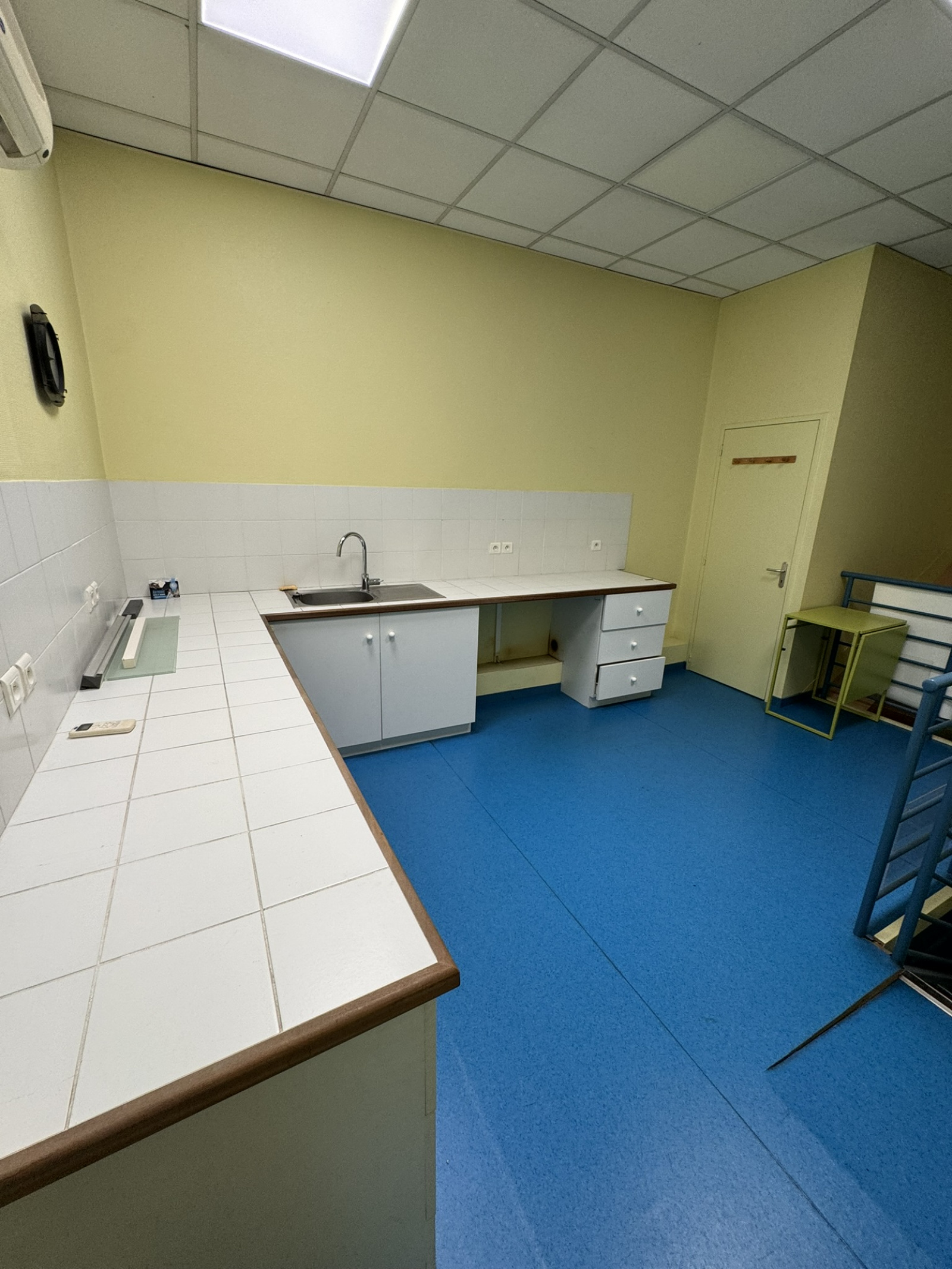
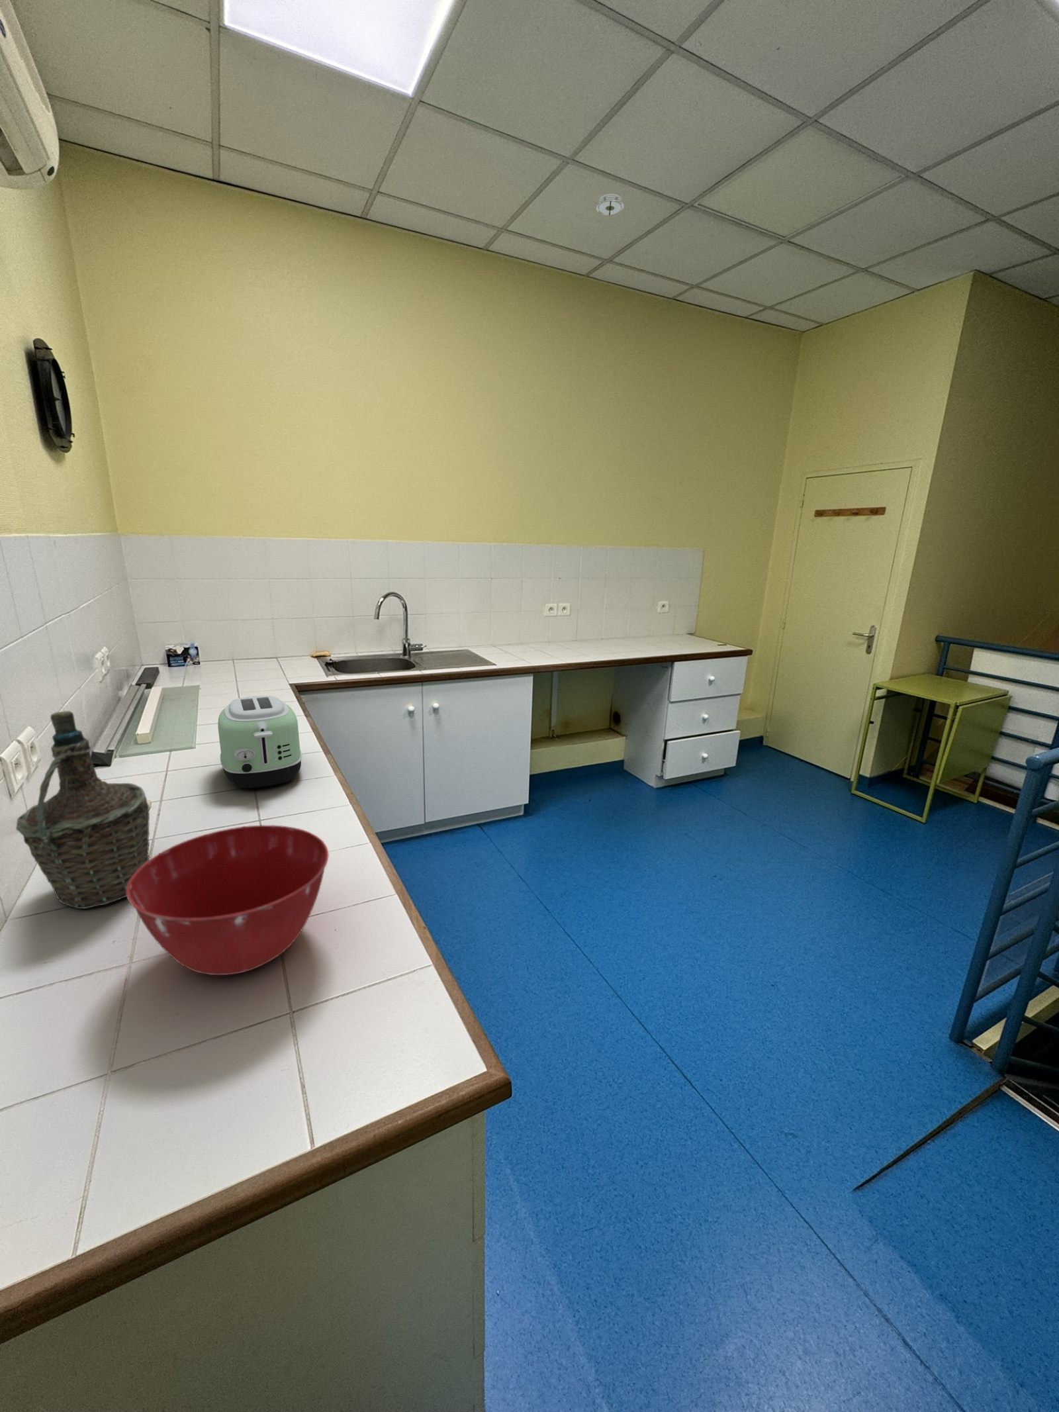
+ bottle [16,710,150,909]
+ smoke detector [594,194,624,217]
+ toaster [217,695,303,789]
+ mixing bowl [127,825,329,976]
